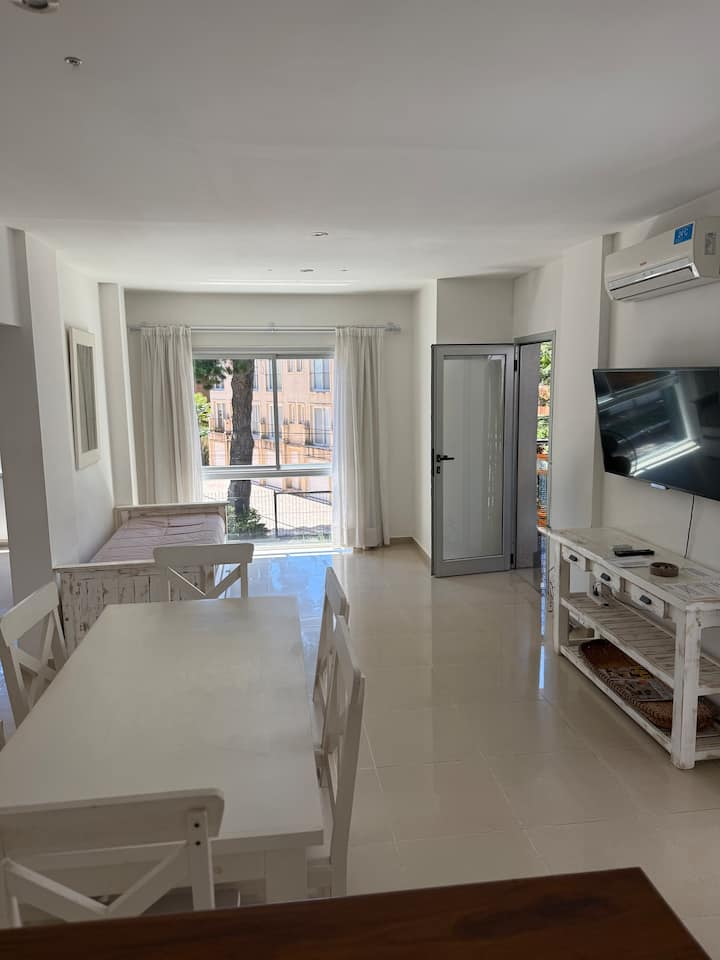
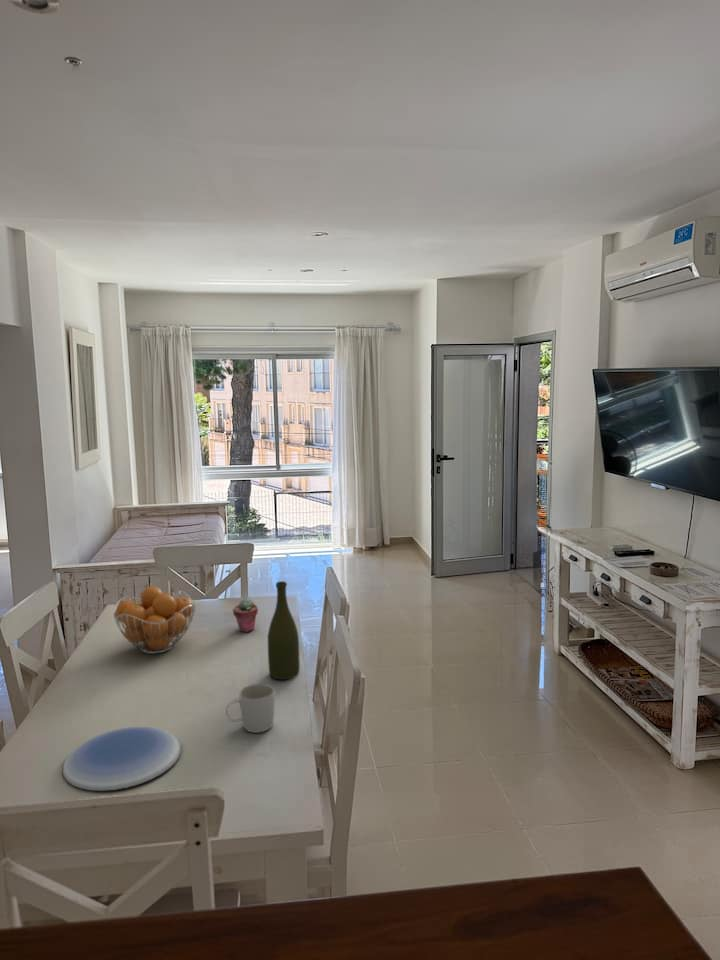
+ plate [62,726,182,792]
+ bottle [267,580,301,681]
+ potted succulent [232,598,259,633]
+ fruit basket [113,585,197,655]
+ mug [225,683,276,734]
